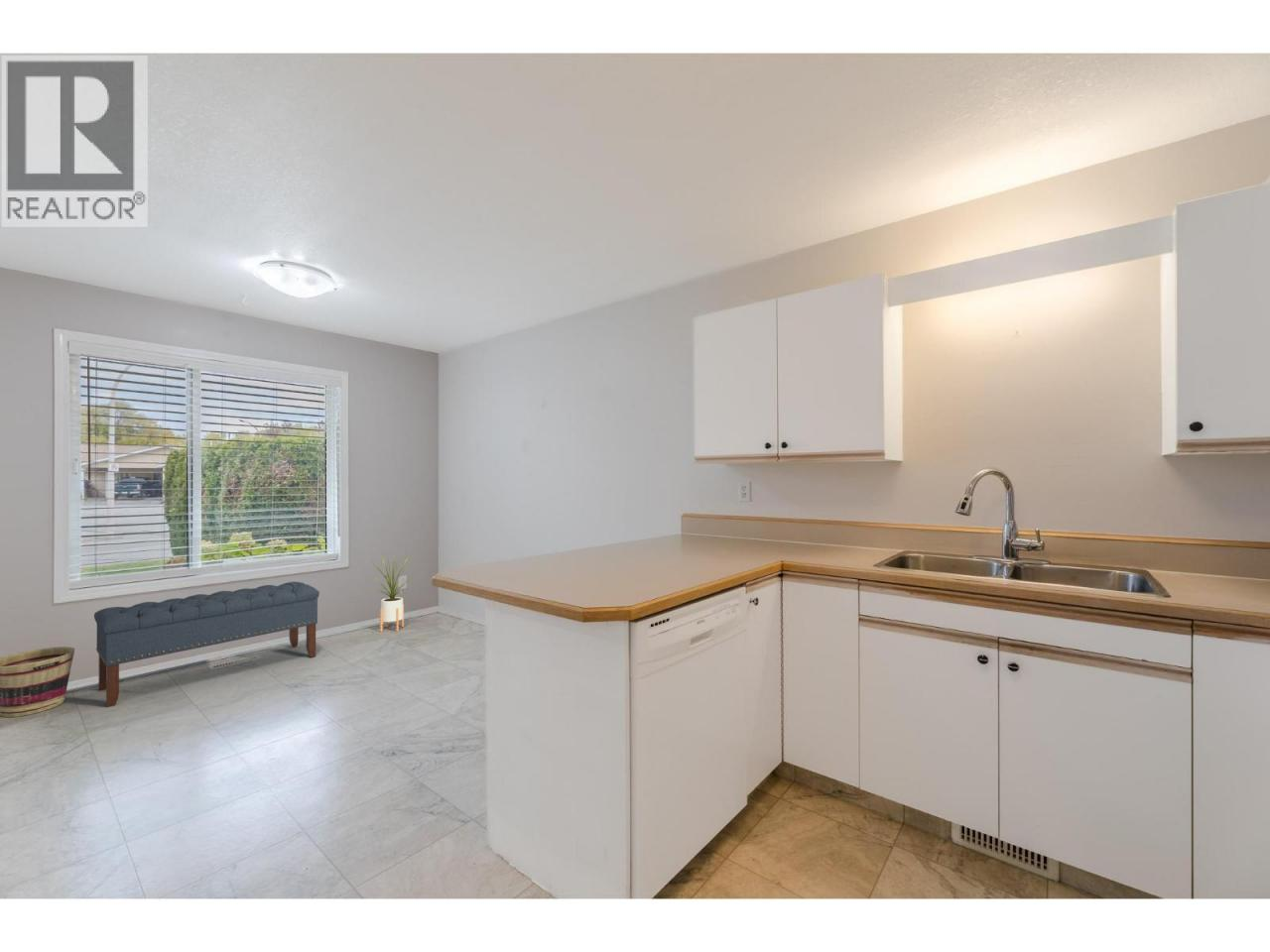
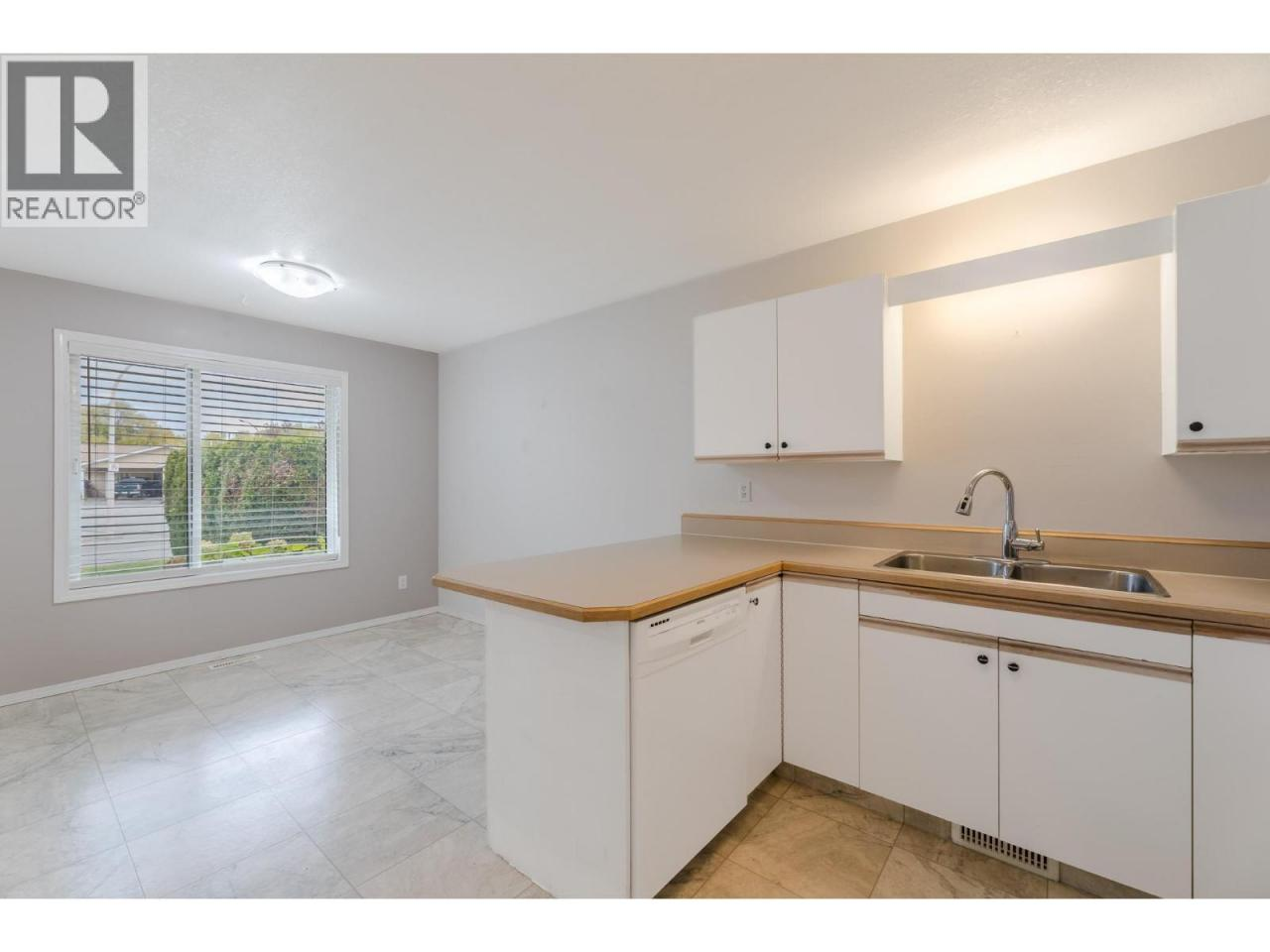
- house plant [370,552,417,633]
- bench [93,581,320,708]
- basket [0,646,75,718]
